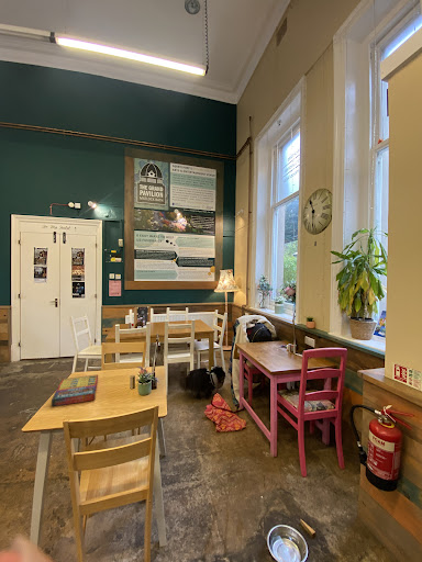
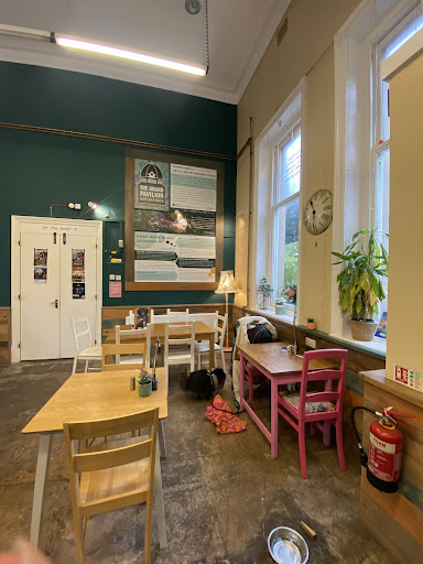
- game compilation box [51,373,99,407]
